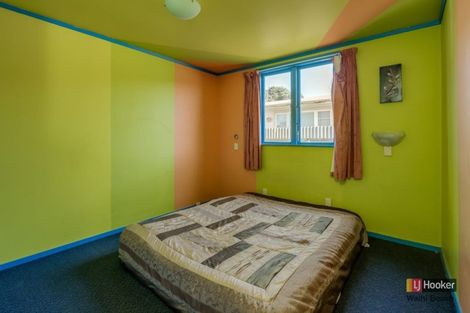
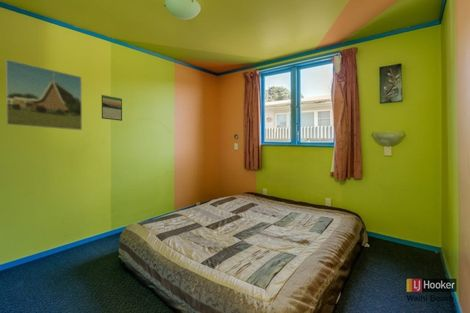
+ calendar [101,94,123,122]
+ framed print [5,58,83,131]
